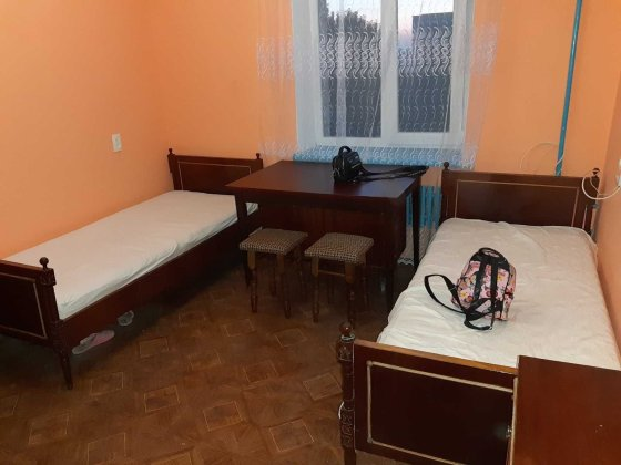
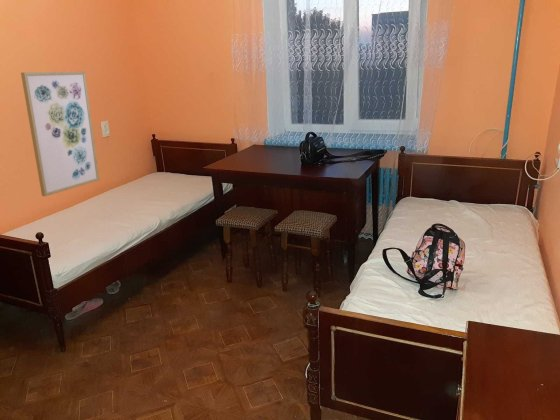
+ wall art [20,71,101,197]
